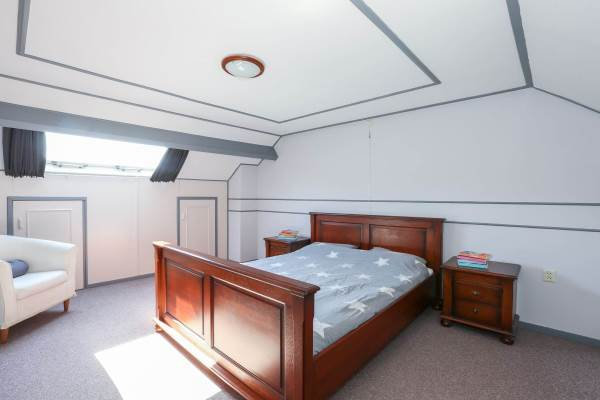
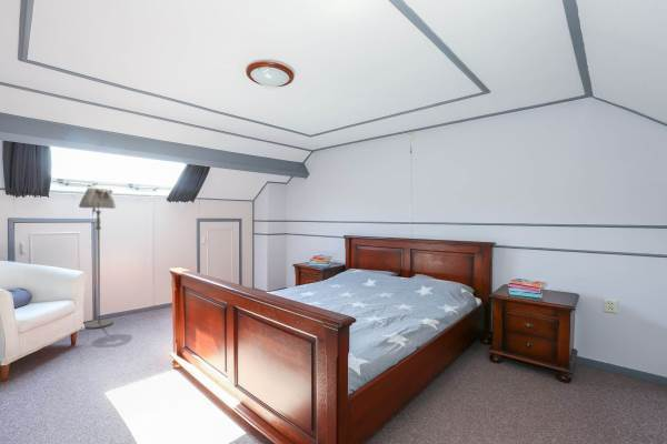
+ floor lamp [78,186,118,330]
